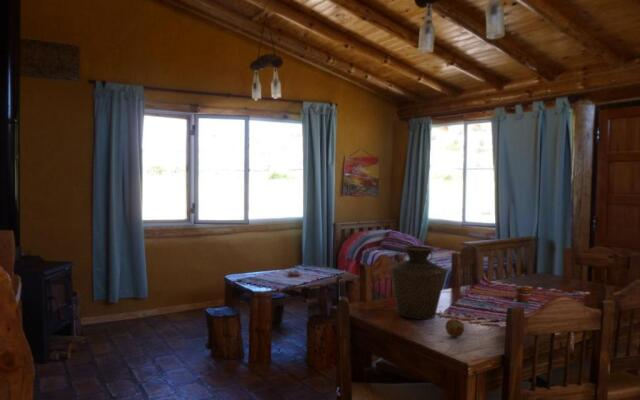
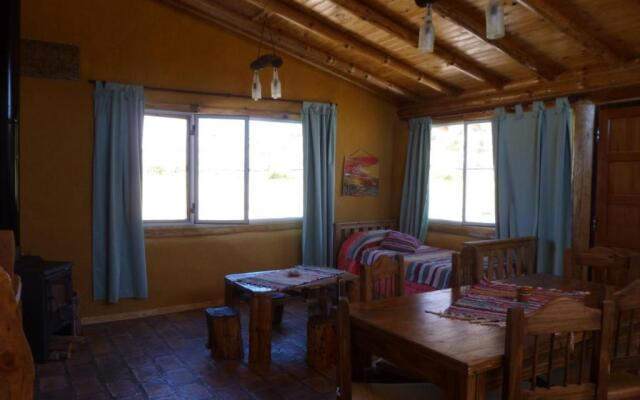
- vase [389,245,448,320]
- apple [444,315,465,338]
